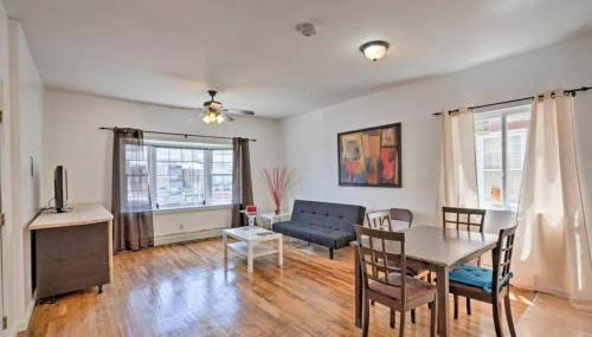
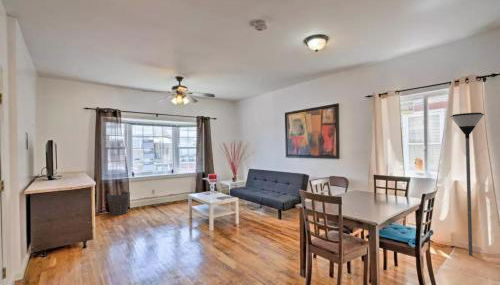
+ waste bin [106,191,131,216]
+ floor lamp [449,112,485,257]
